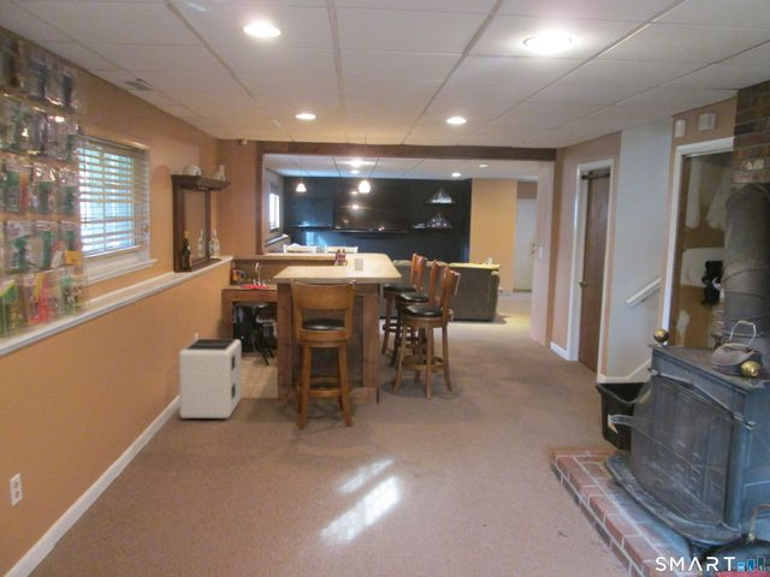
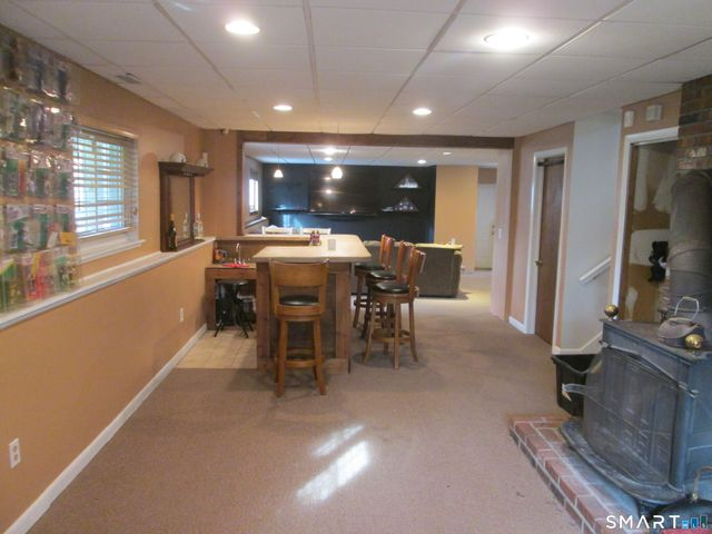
- air purifier [178,338,243,420]
